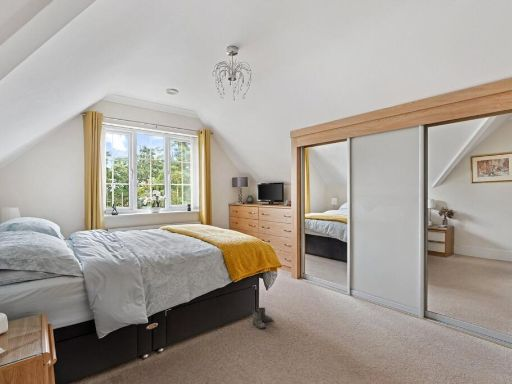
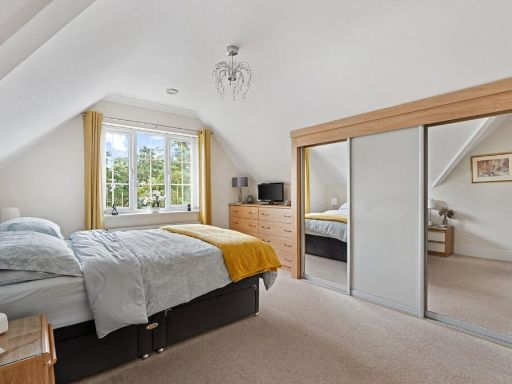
- boots [251,306,273,330]
